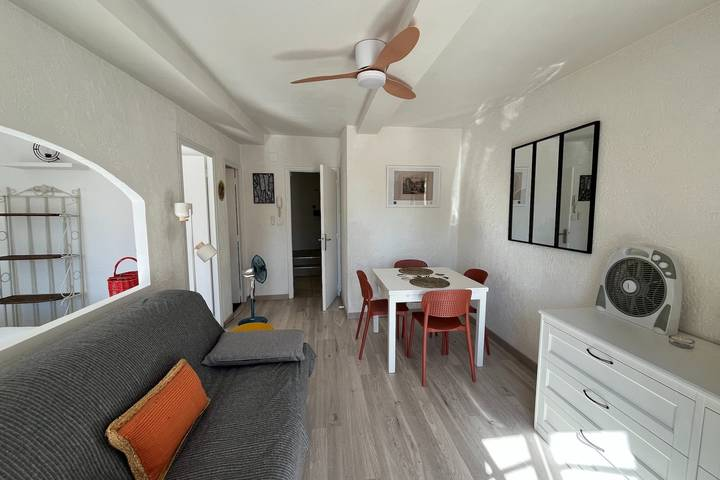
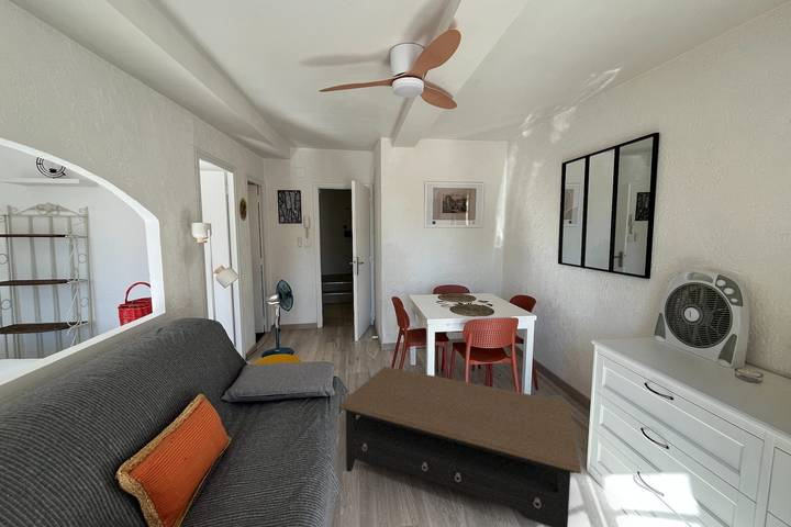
+ coffee table [336,366,582,527]
